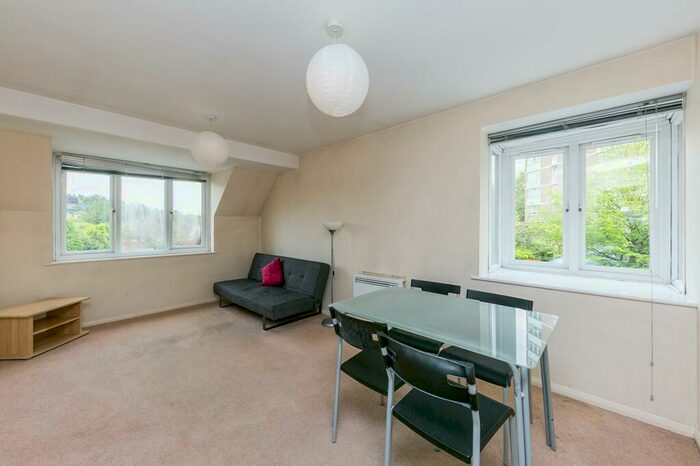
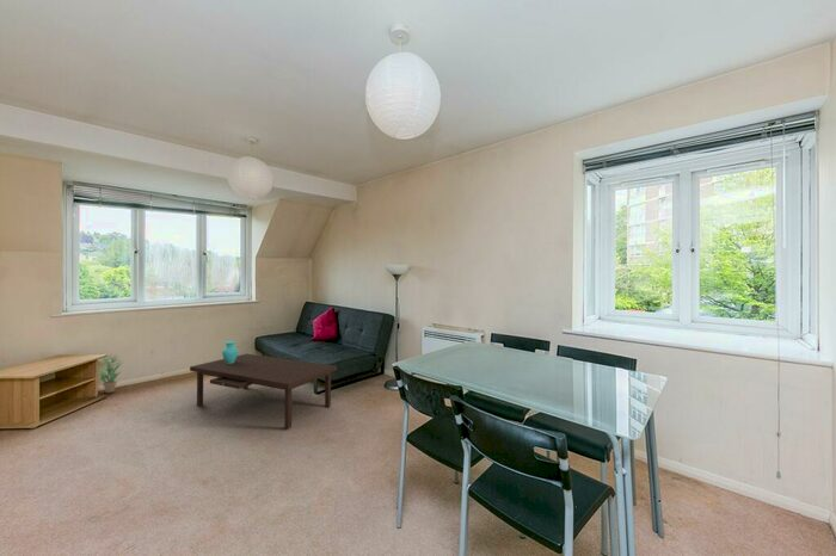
+ potted plant [97,354,123,394]
+ coffee table [189,340,338,430]
